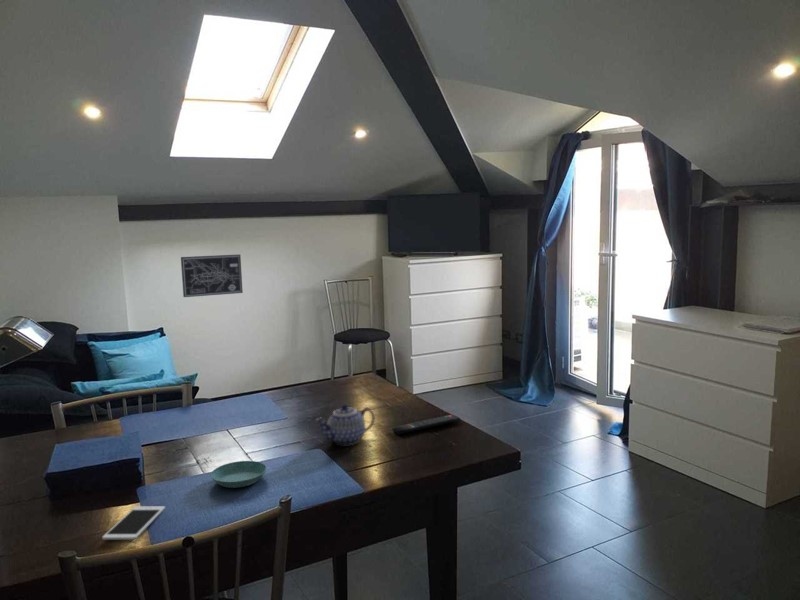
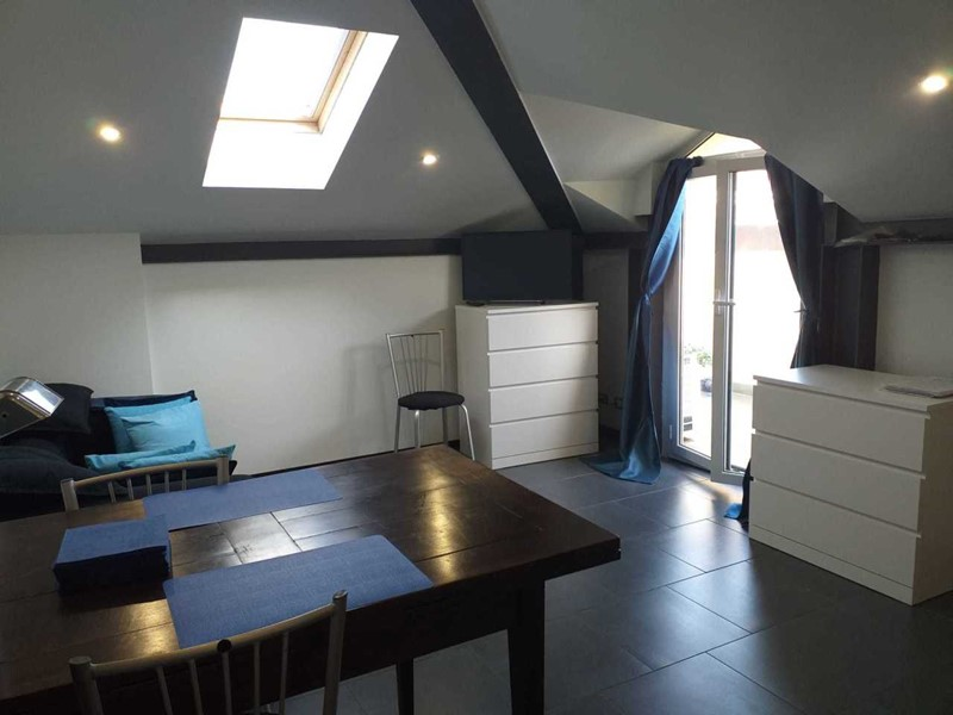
- remote control [391,414,461,435]
- teapot [314,403,376,446]
- wall art [180,253,244,298]
- cell phone [101,505,166,541]
- saucer [210,460,268,489]
